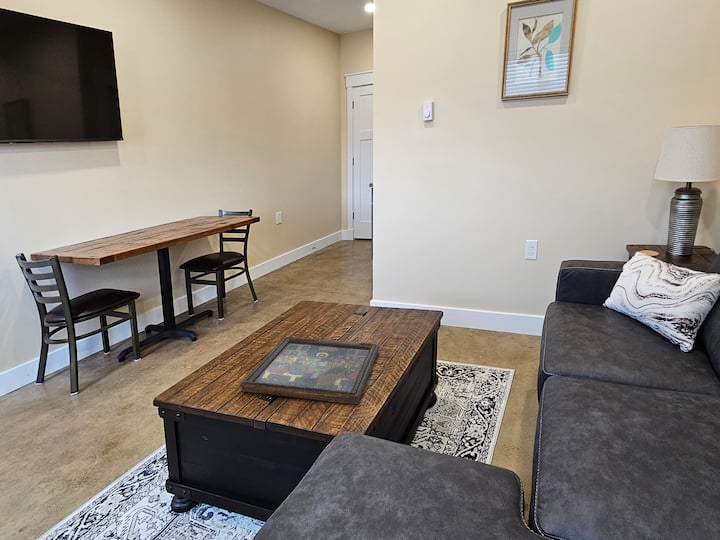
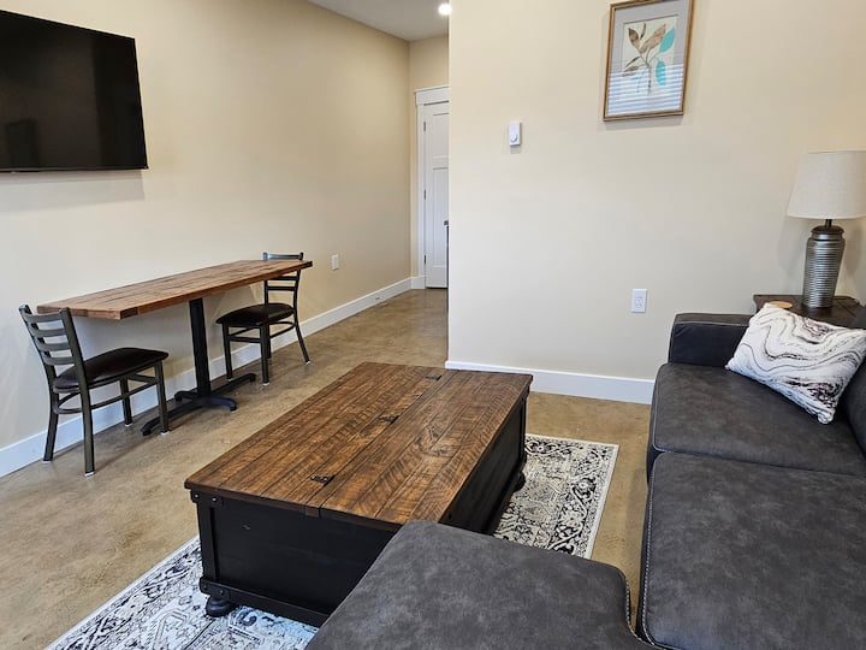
- decorative tray [239,336,380,405]
